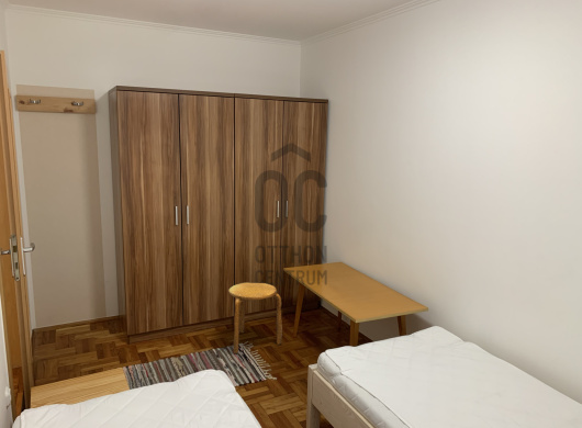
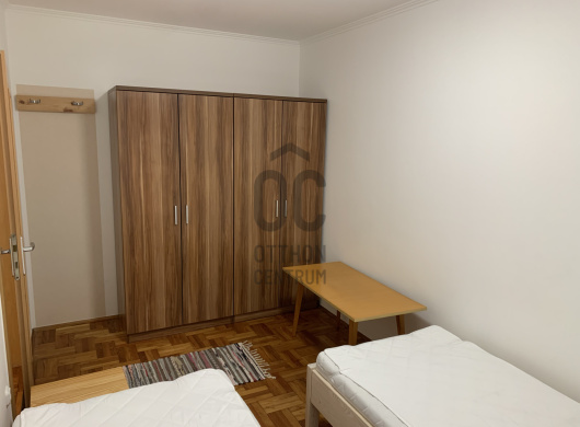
- stool [227,282,283,354]
